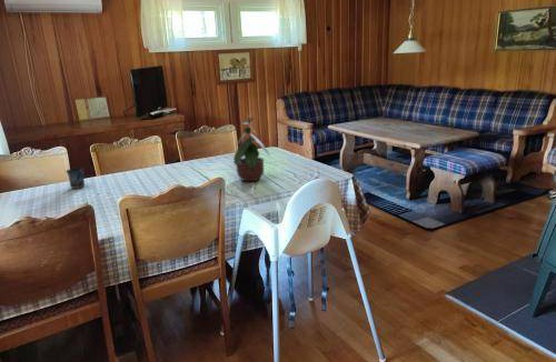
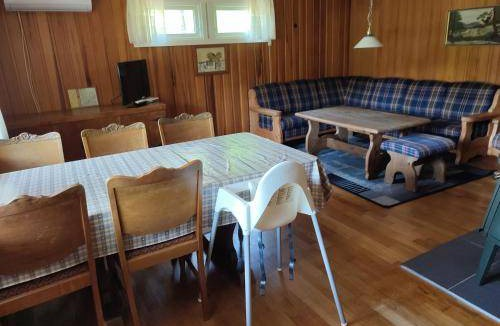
- mug [64,167,86,190]
- potted plant [232,117,271,182]
